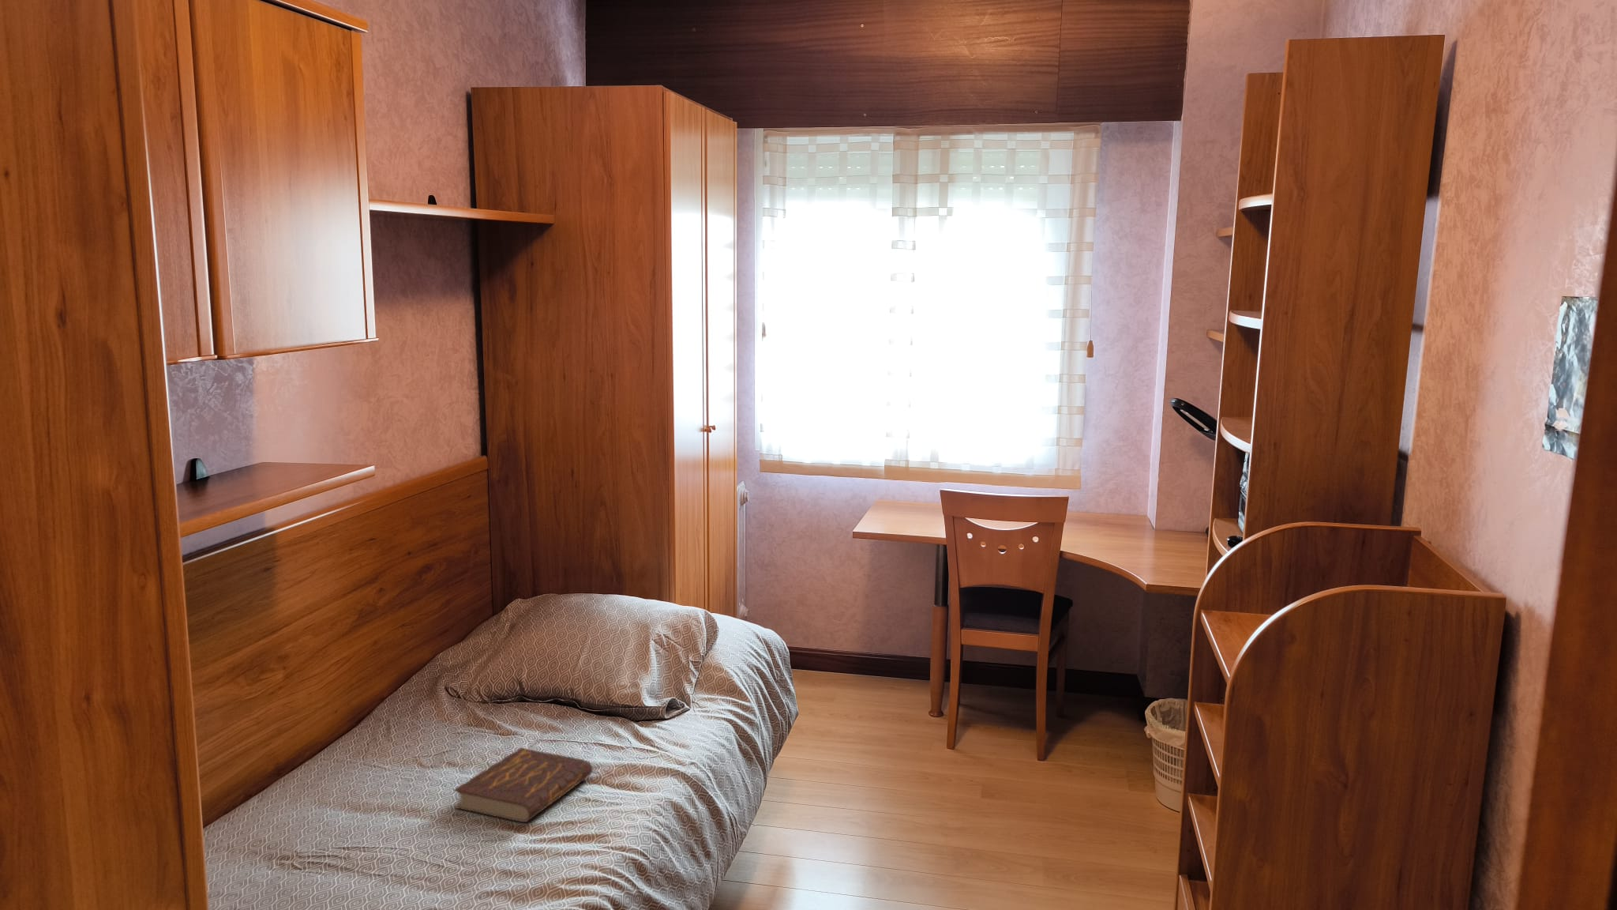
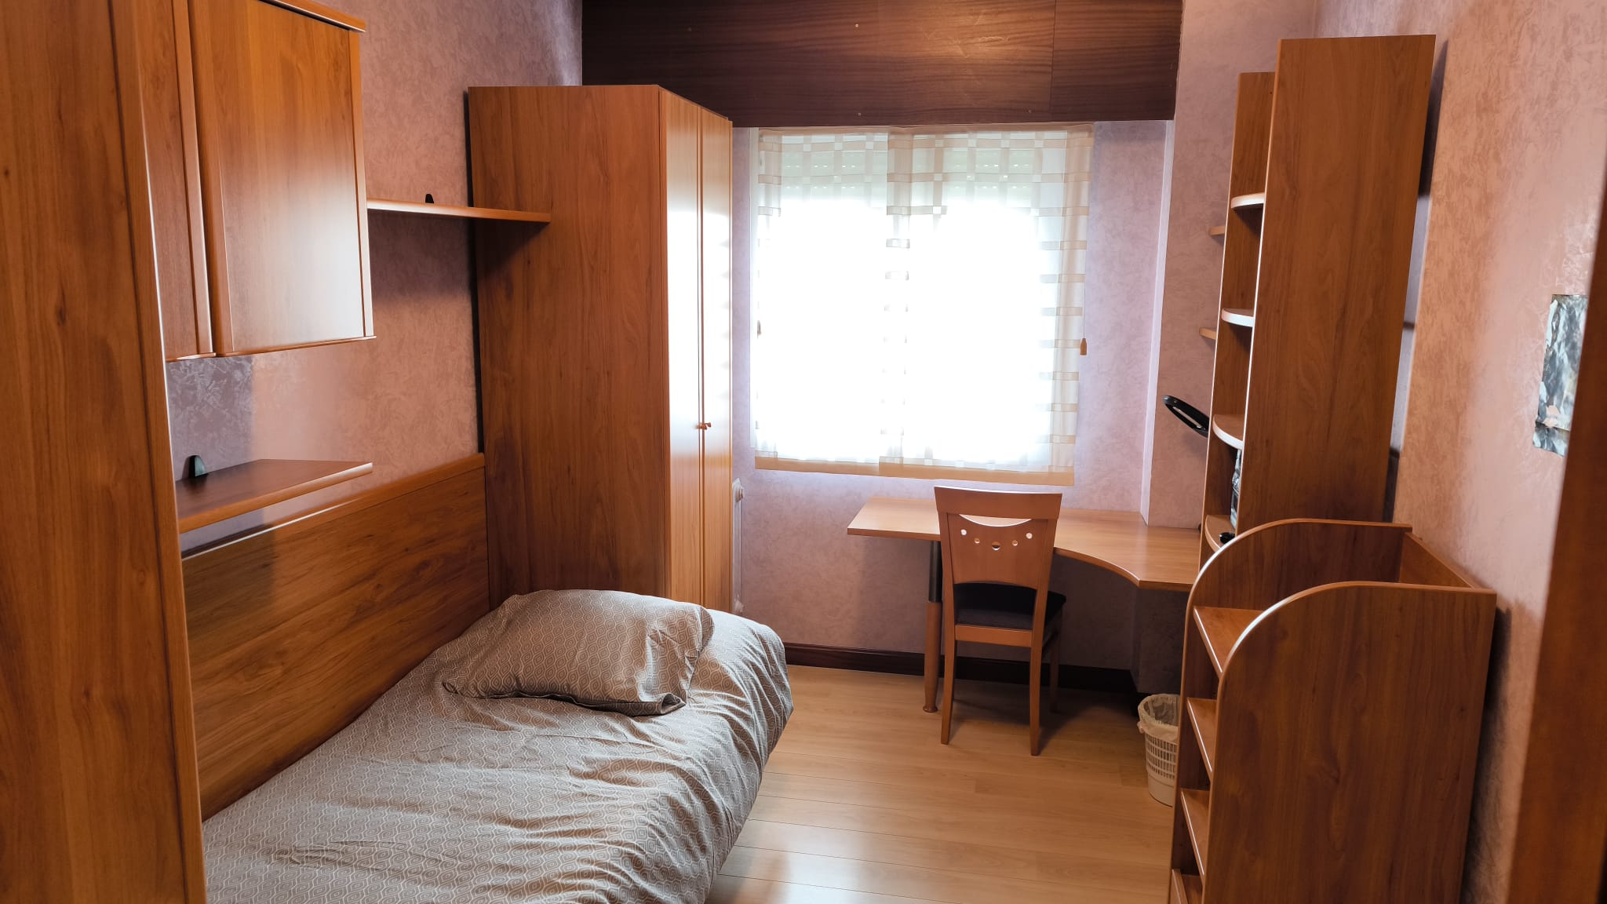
- book [453,747,594,823]
